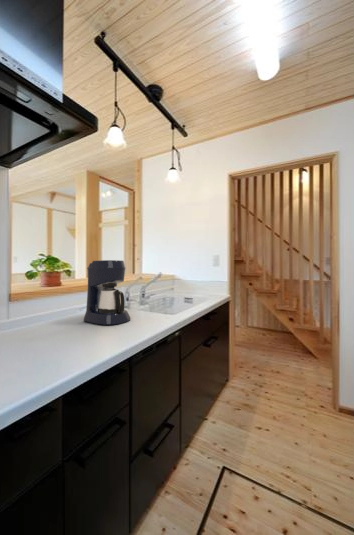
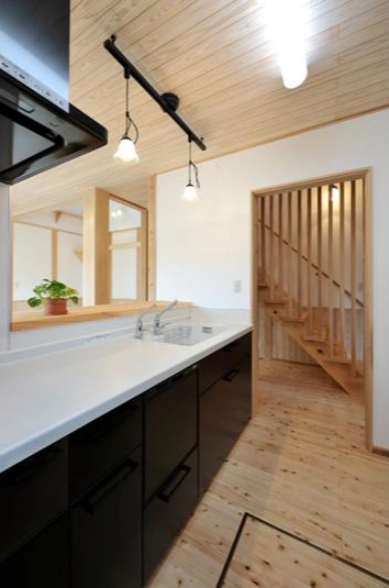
- coffee maker [82,259,131,326]
